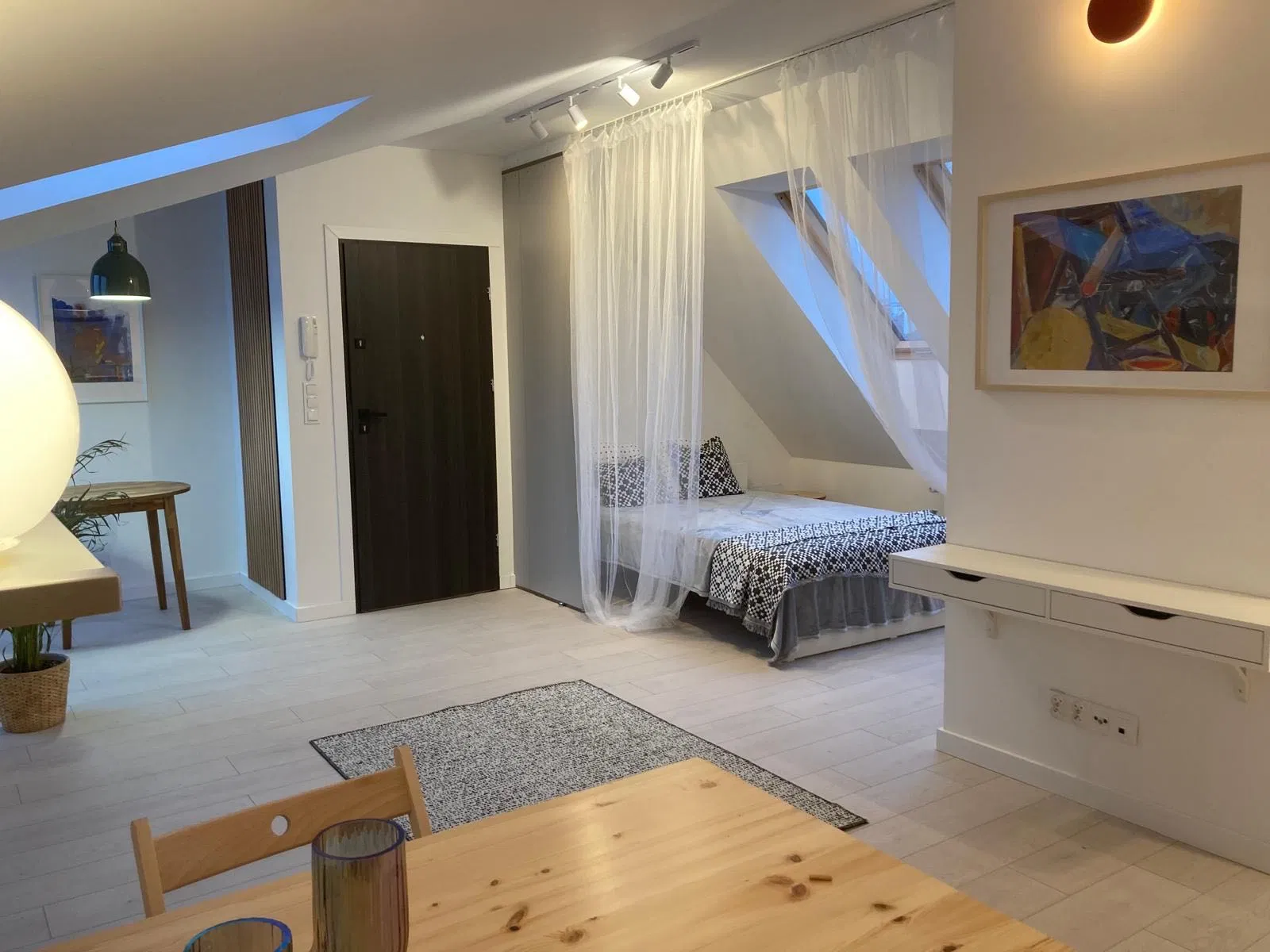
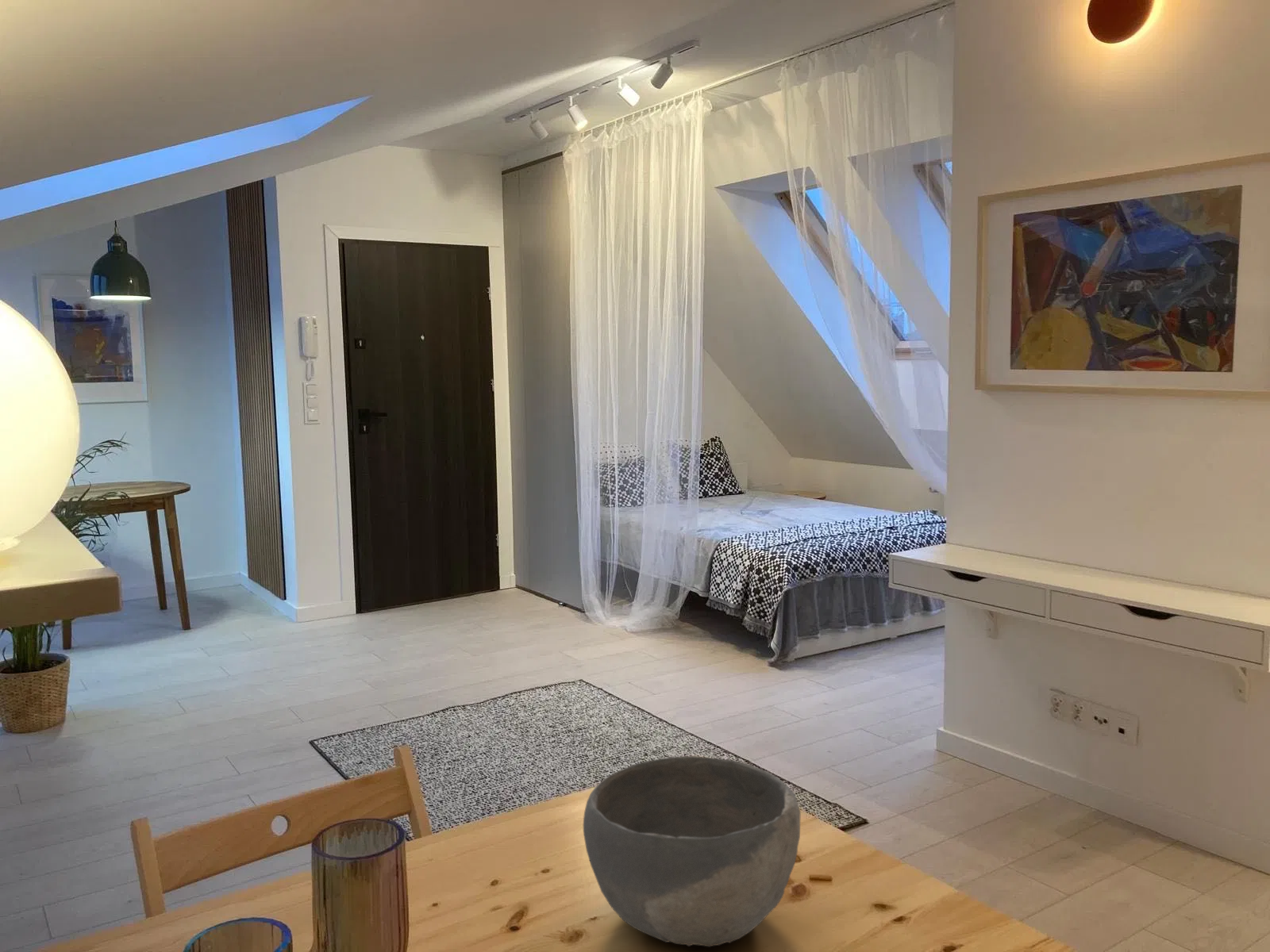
+ bowl [583,755,802,947]
